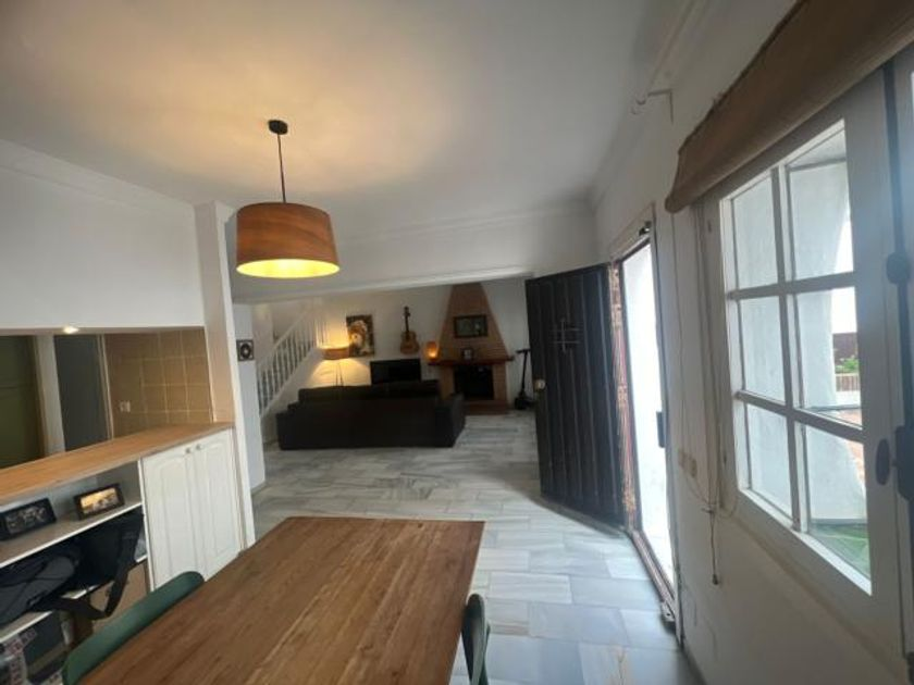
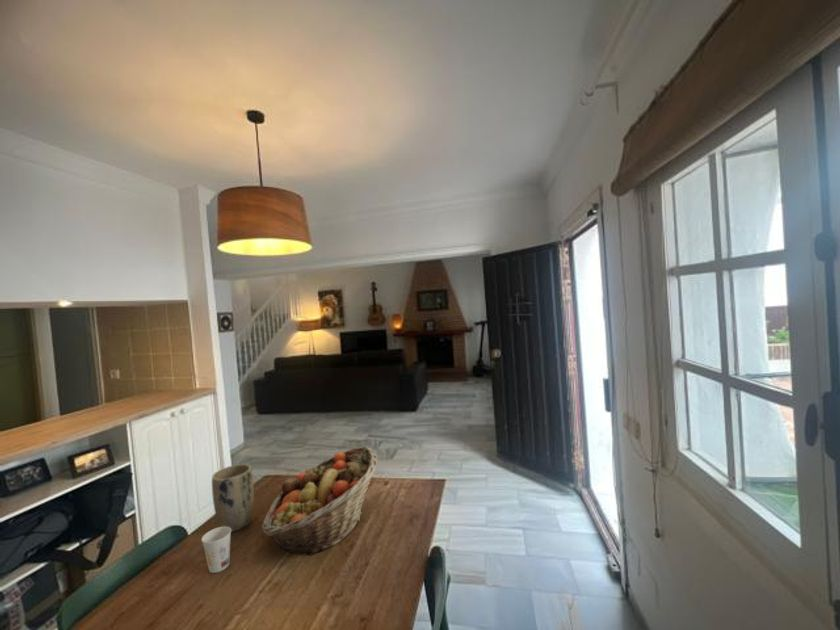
+ plant pot [211,463,255,533]
+ cup [201,526,232,574]
+ fruit basket [261,445,379,557]
